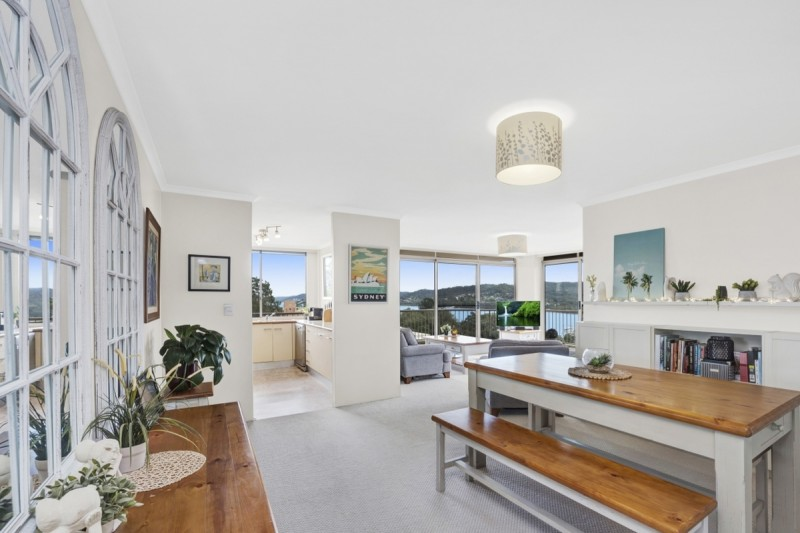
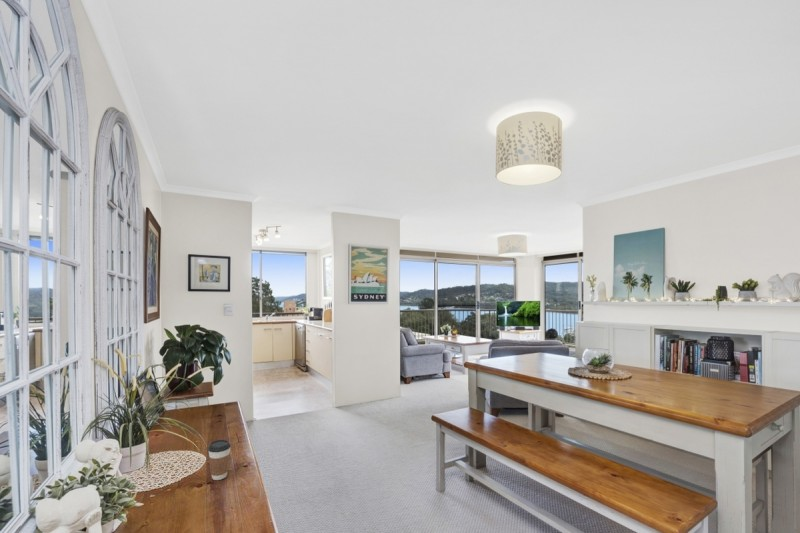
+ coffee cup [207,439,232,481]
